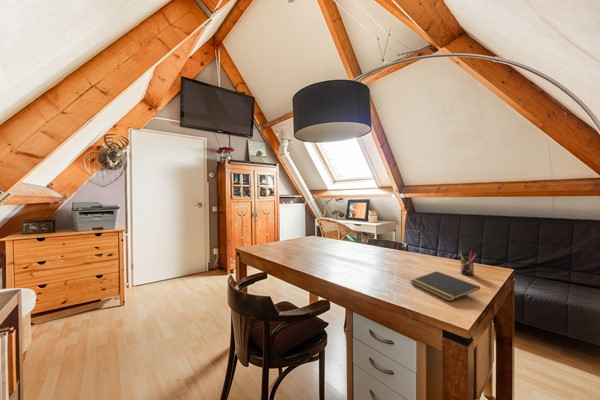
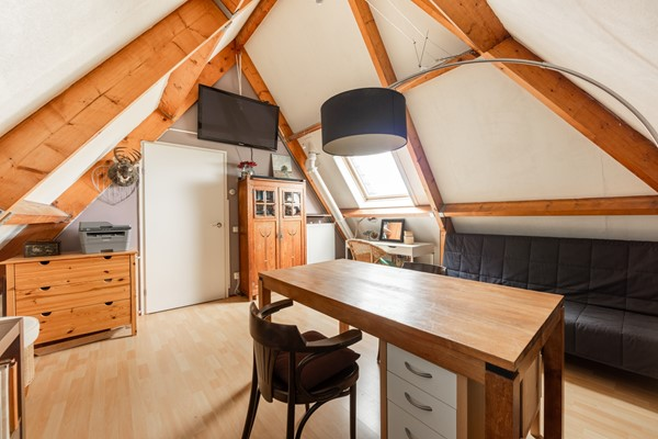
- pen holder [458,250,478,276]
- notepad [409,270,481,302]
